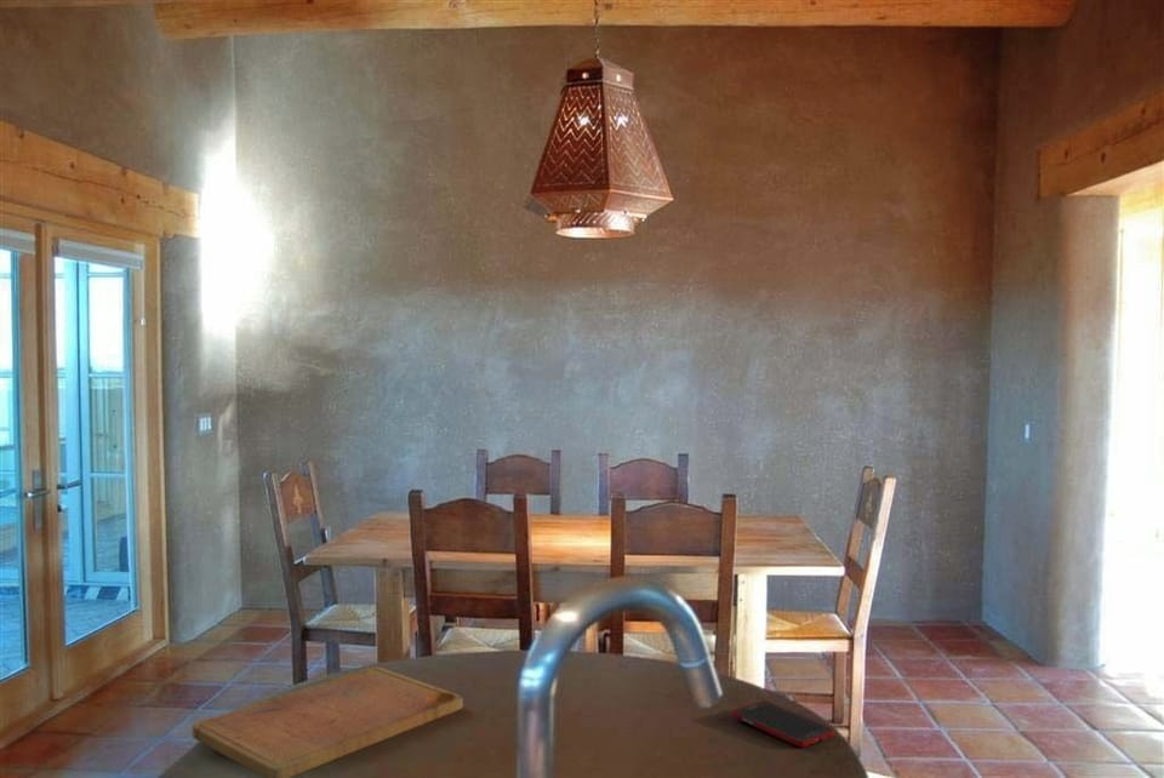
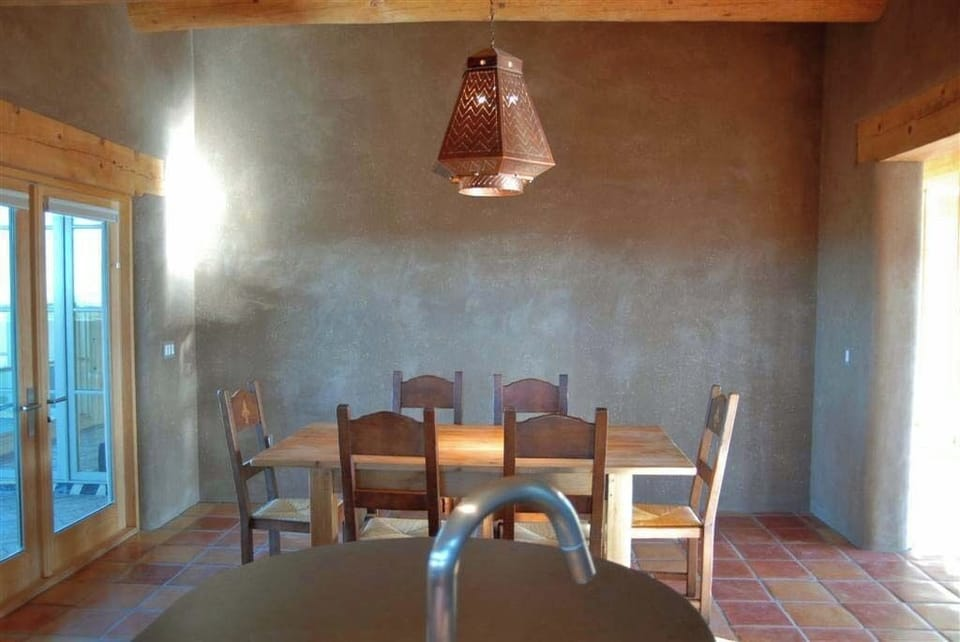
- cell phone [731,699,835,749]
- cutting board [192,665,464,778]
